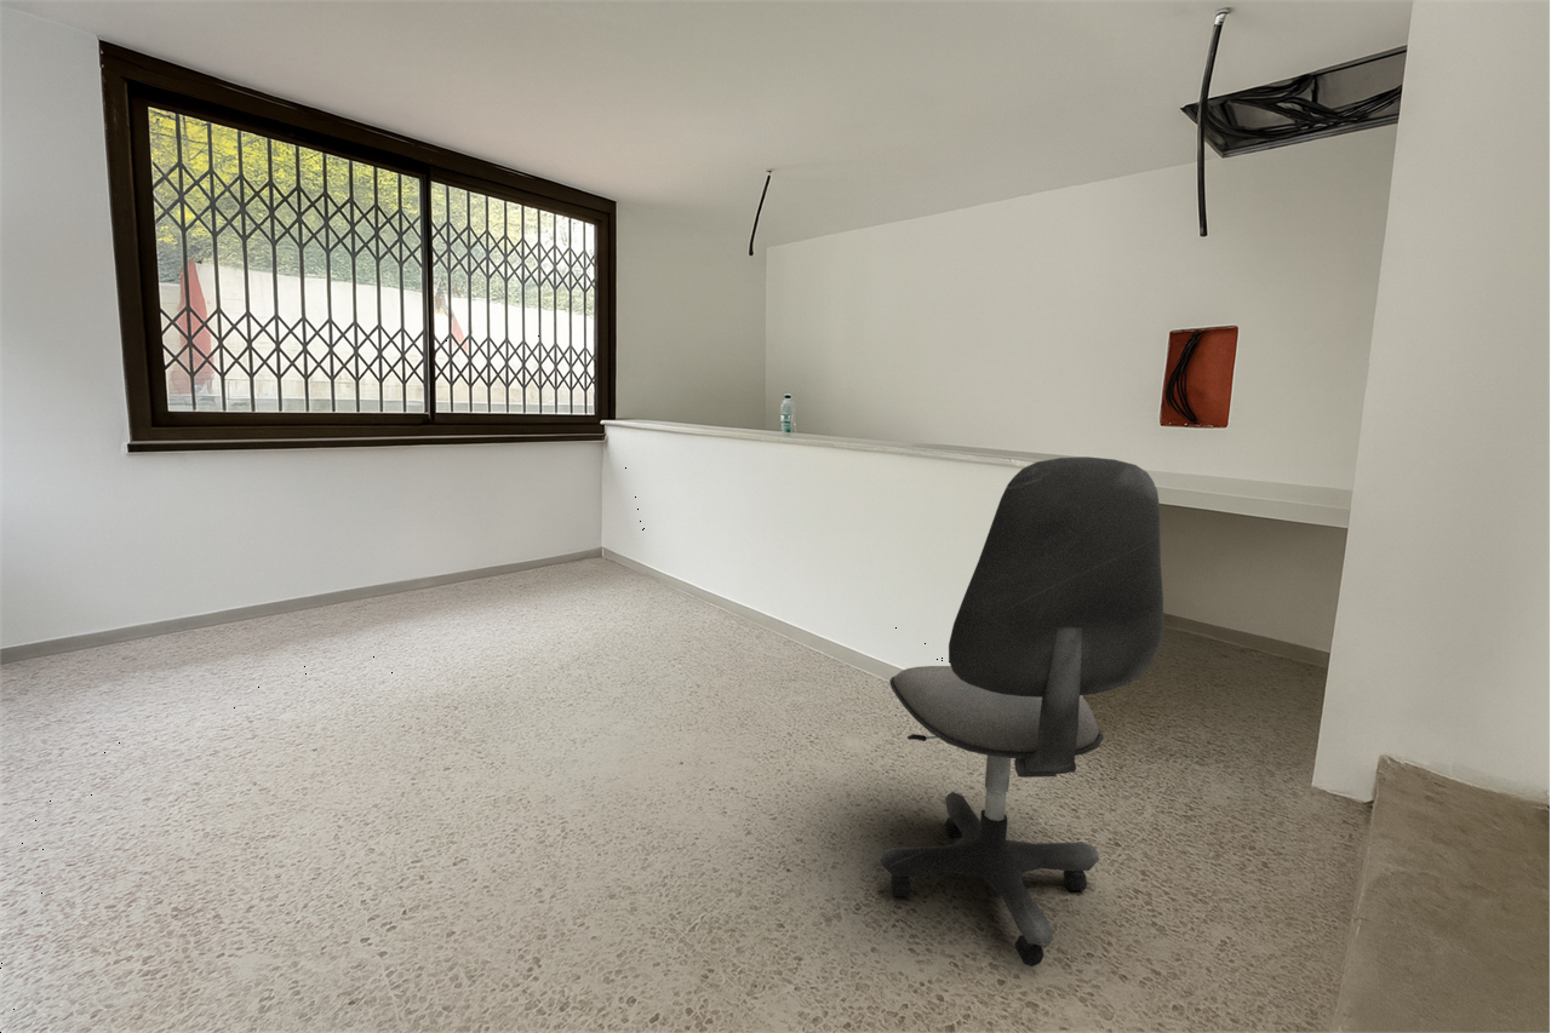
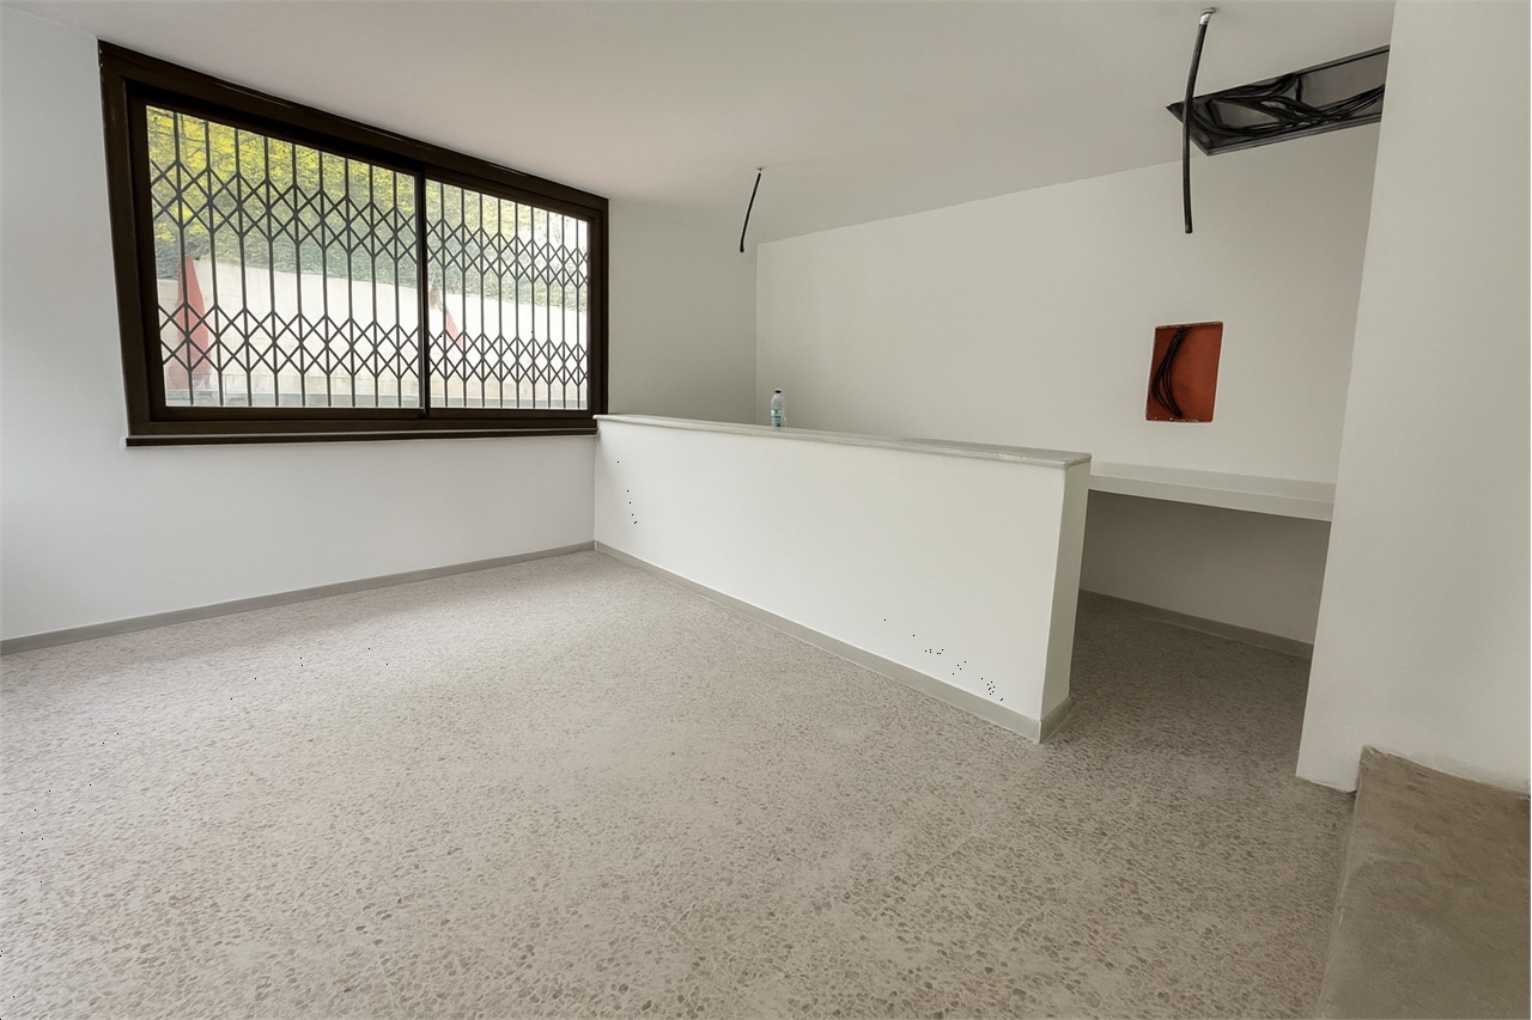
- office chair [880,455,1164,968]
